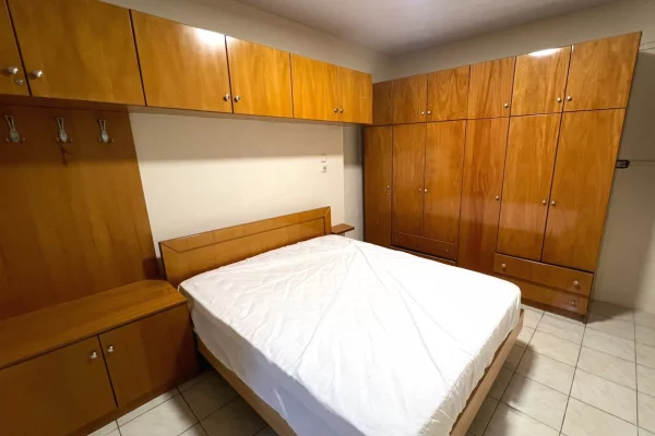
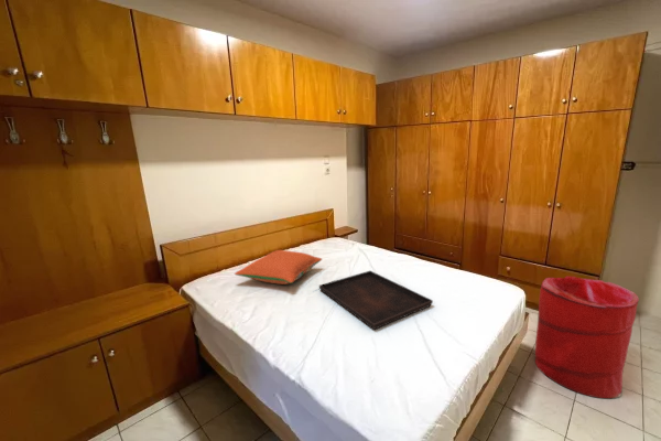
+ pillow [234,249,323,286]
+ laundry hamper [534,276,640,399]
+ serving tray [318,270,434,331]
